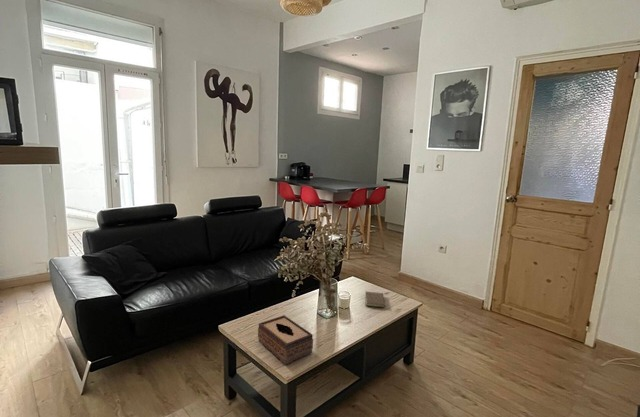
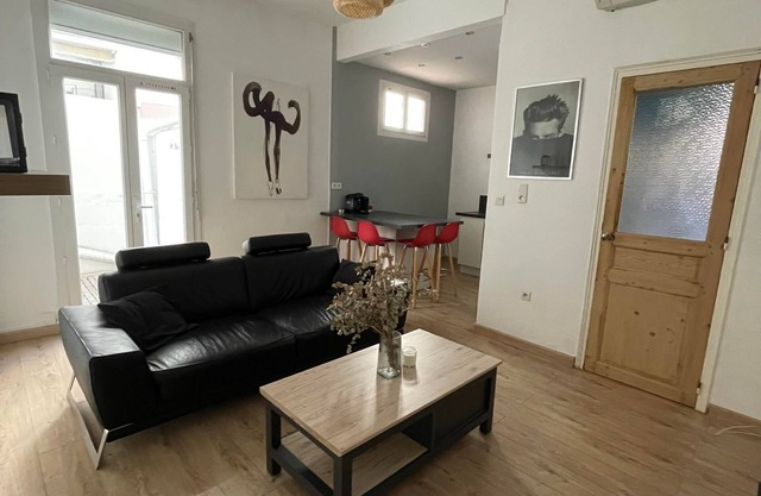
- tissue box [257,314,314,366]
- book [364,291,388,309]
